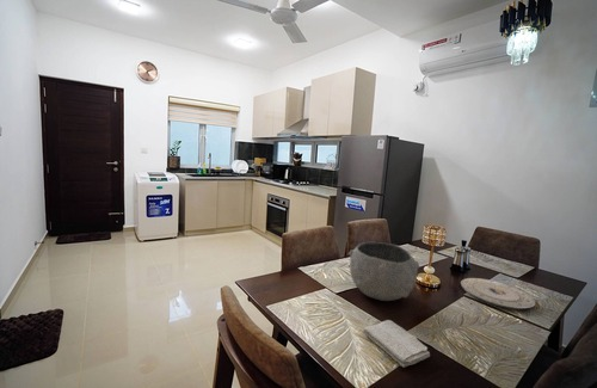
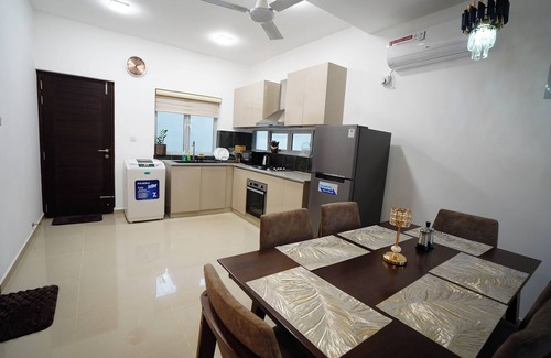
- plate [460,277,536,310]
- bowl [347,241,421,302]
- washcloth [362,319,431,369]
